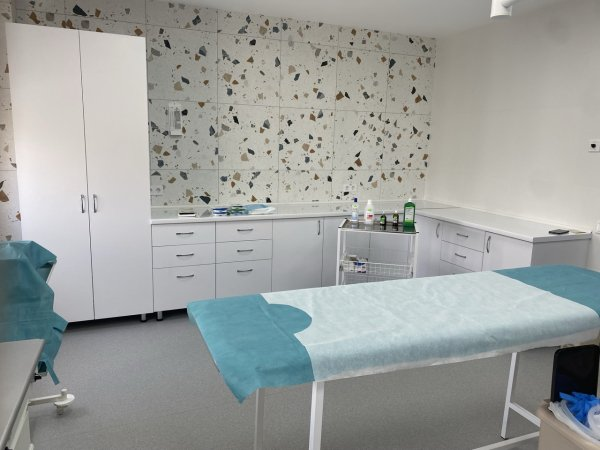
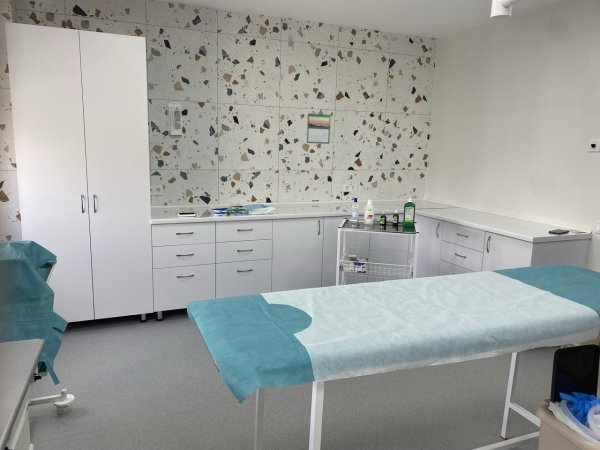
+ calendar [306,112,332,145]
